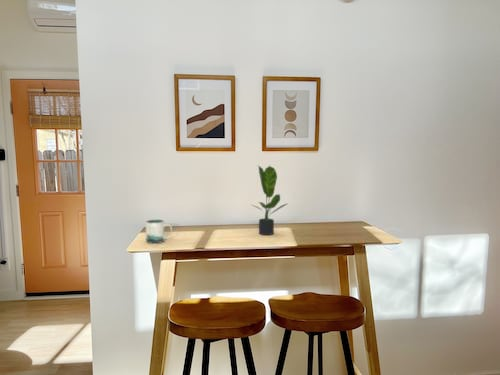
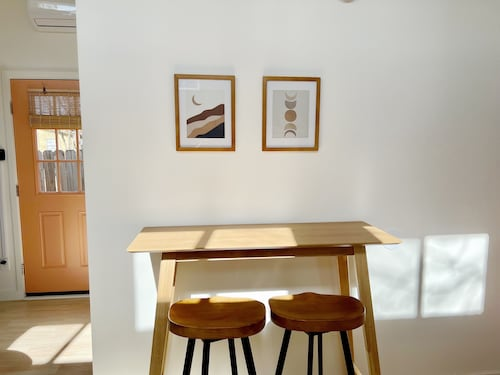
- potted plant [251,164,289,236]
- mug [145,219,173,244]
